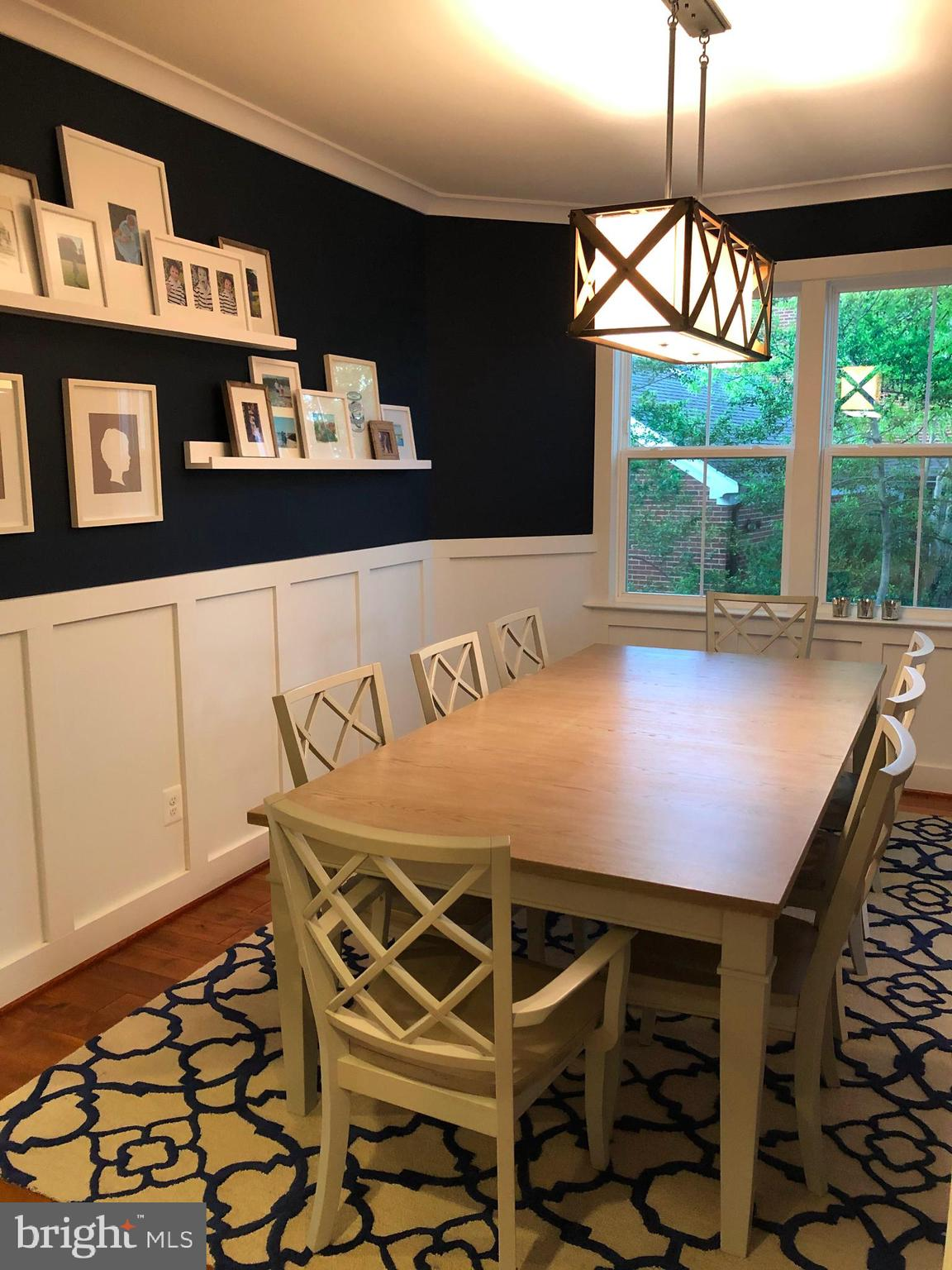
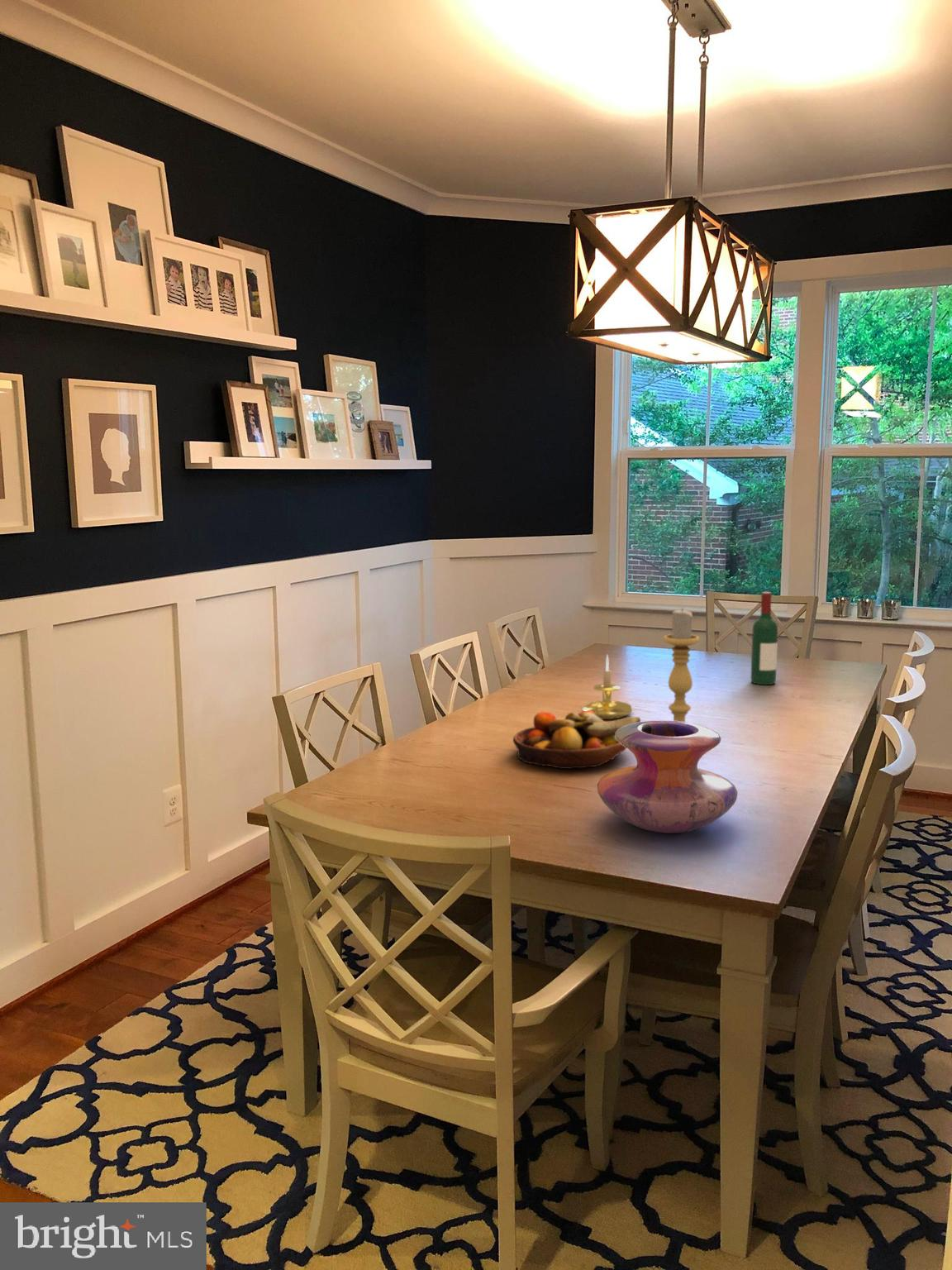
+ candle holder [581,654,633,720]
+ fruit bowl [512,709,641,770]
+ decorative vase [597,720,739,833]
+ wine bottle [750,591,778,685]
+ candle holder [663,607,700,723]
